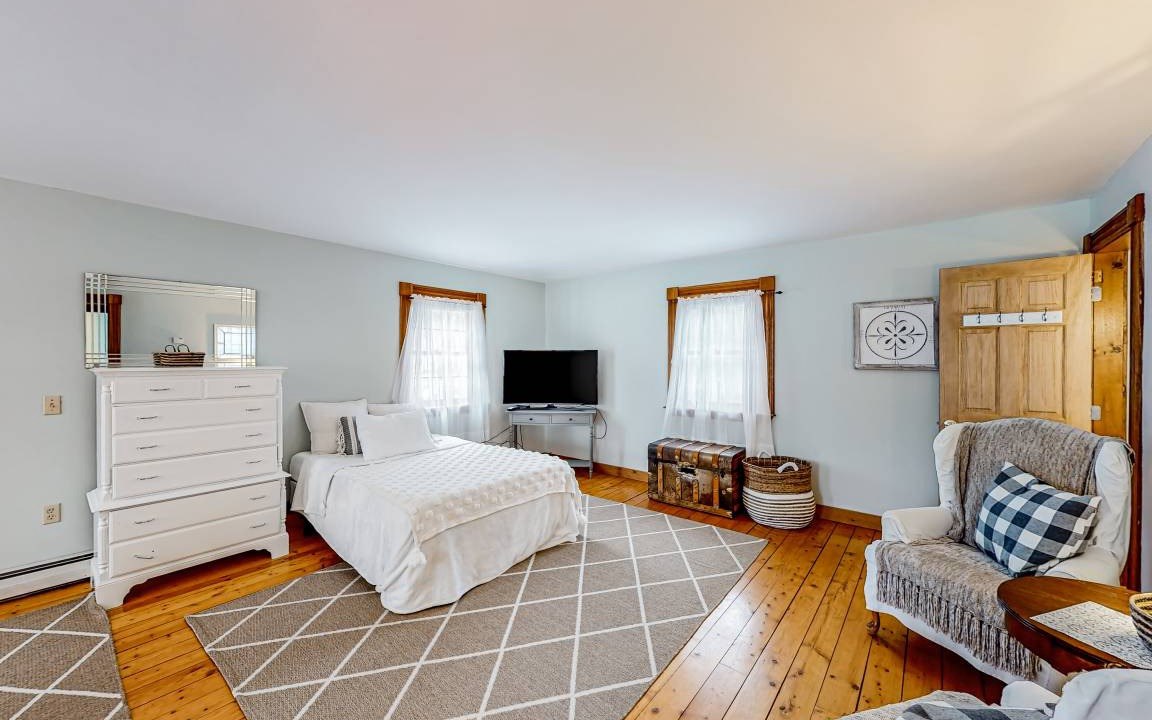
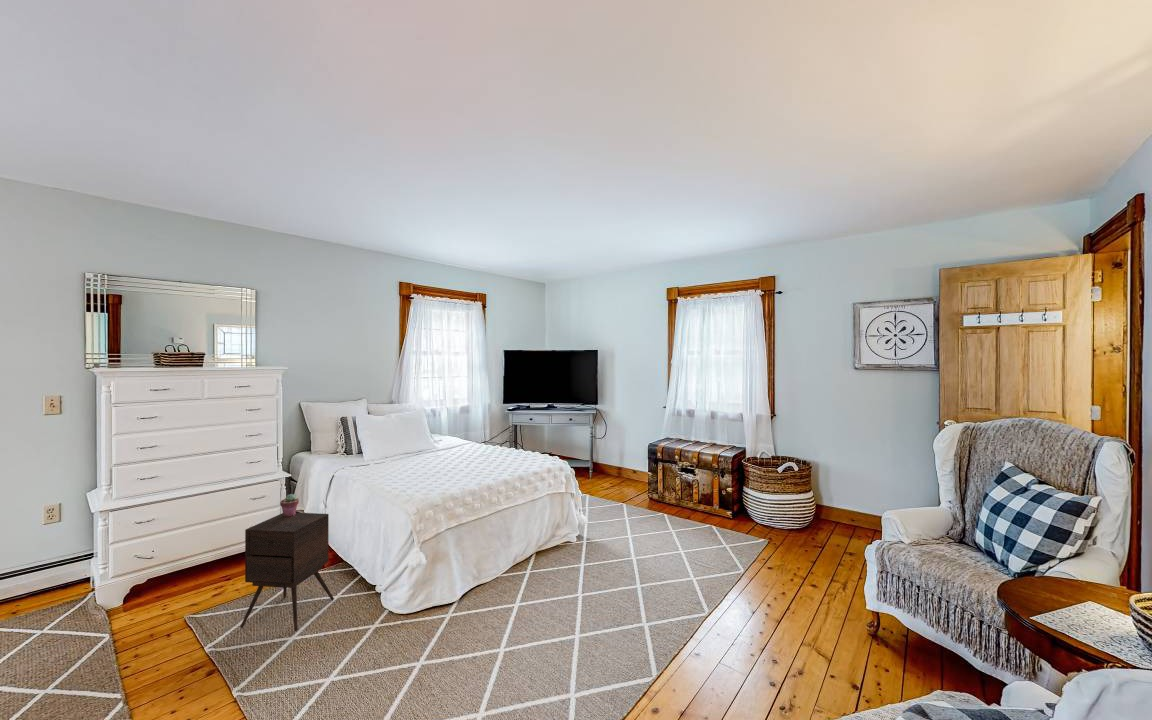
+ potted succulent [279,493,300,517]
+ side table [240,512,335,632]
